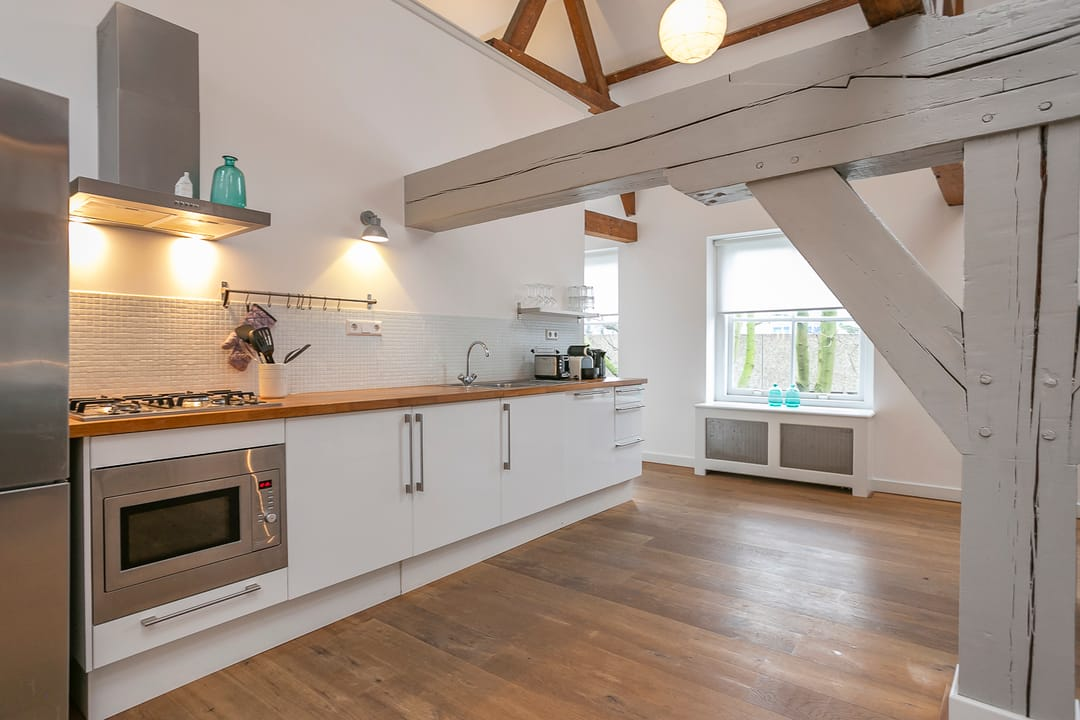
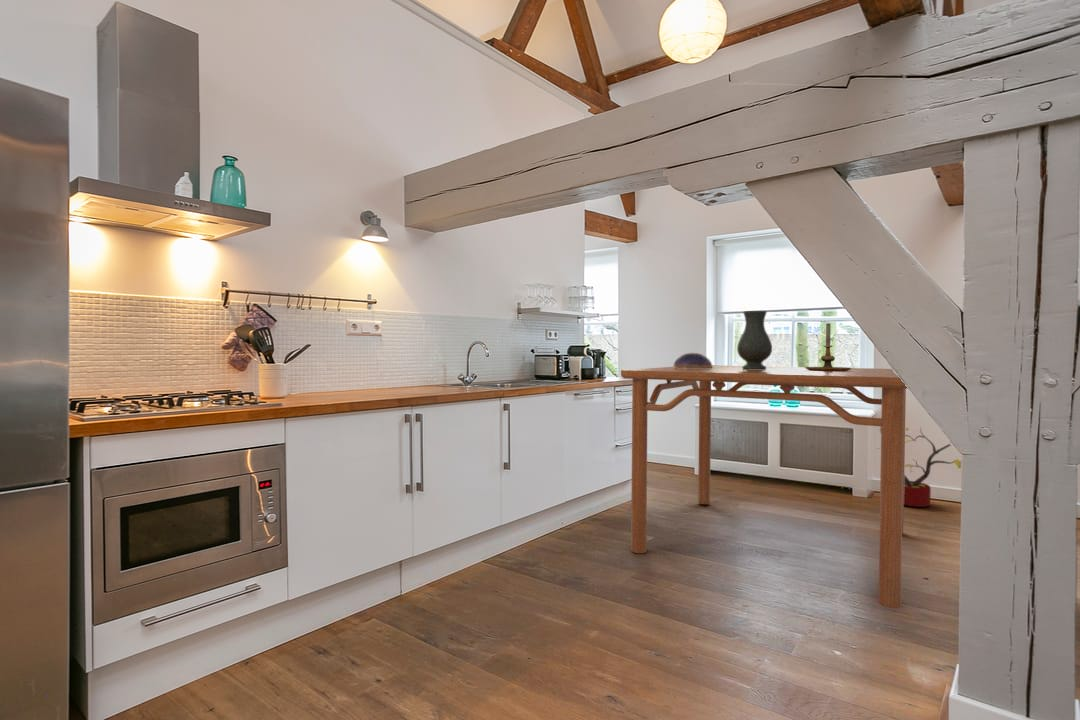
+ dining table [620,364,908,609]
+ vase [736,310,773,370]
+ decorative plant [876,426,962,508]
+ candle holder [804,322,852,371]
+ decorative bowl [672,352,713,369]
